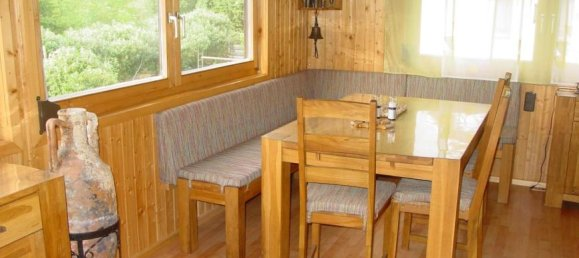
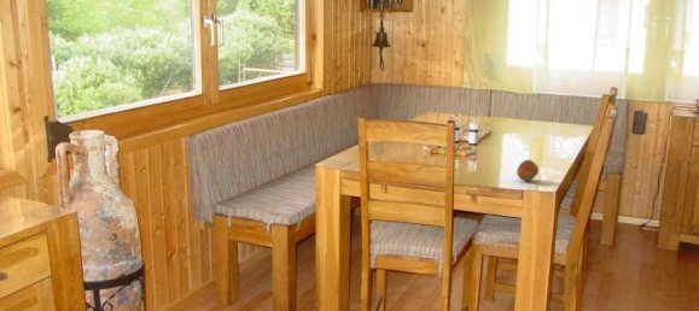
+ fruit [515,159,540,182]
